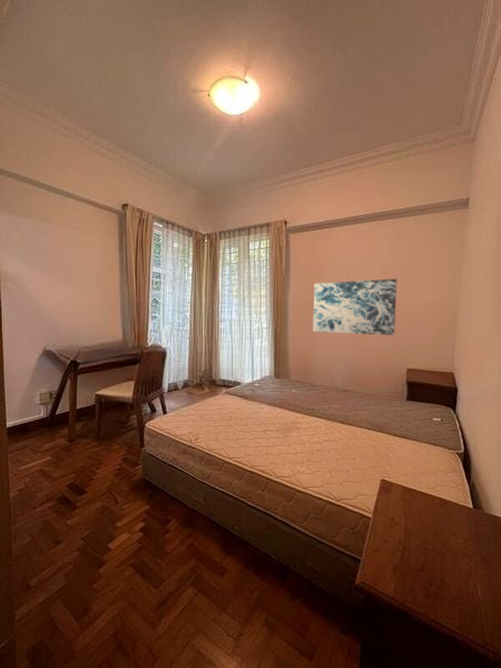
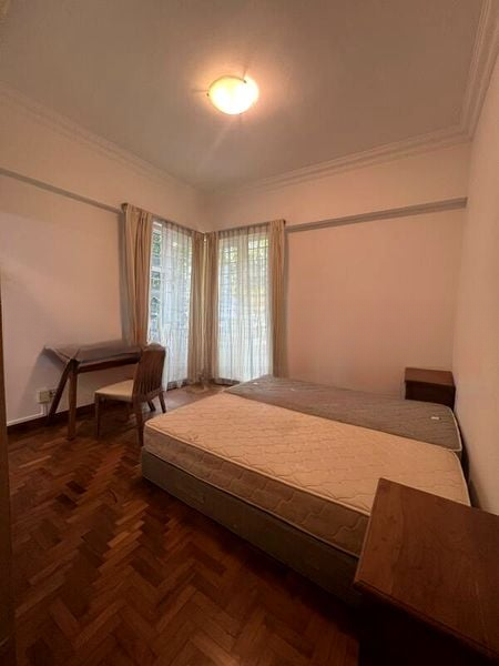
- wall art [312,278,397,336]
